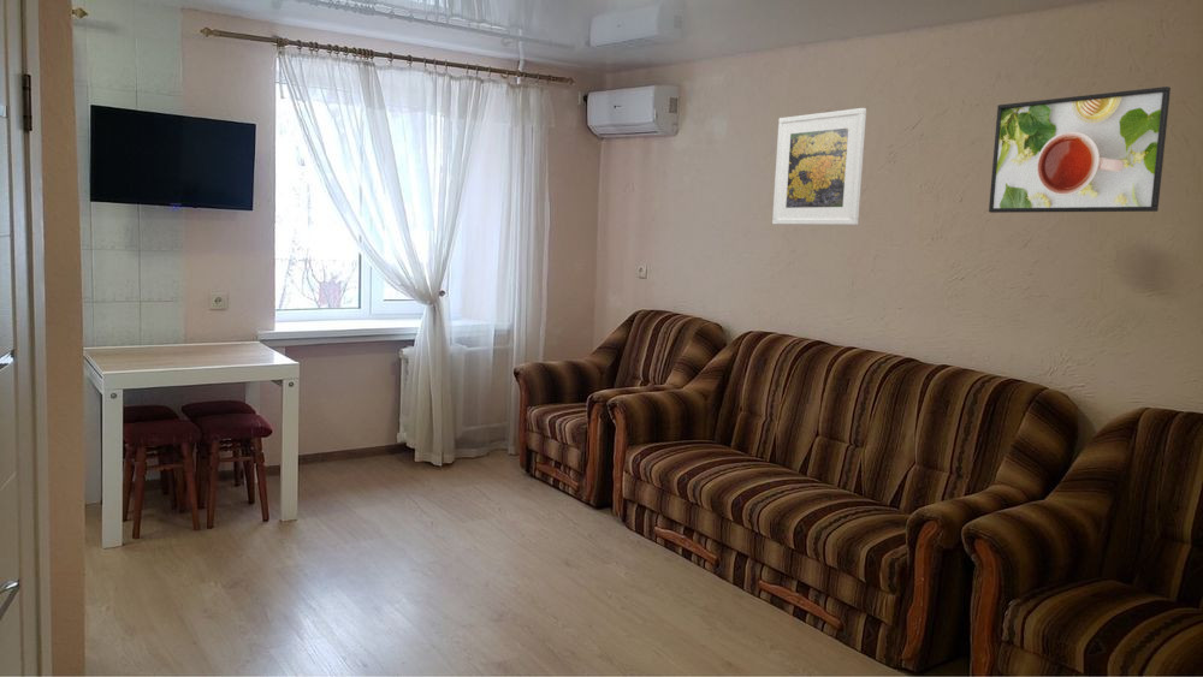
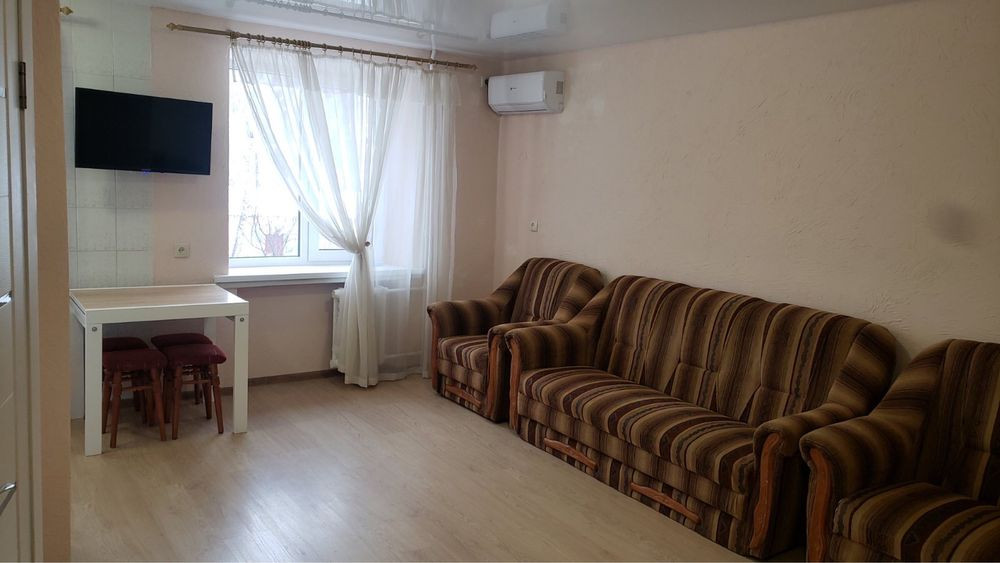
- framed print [988,85,1172,214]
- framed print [771,107,867,226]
